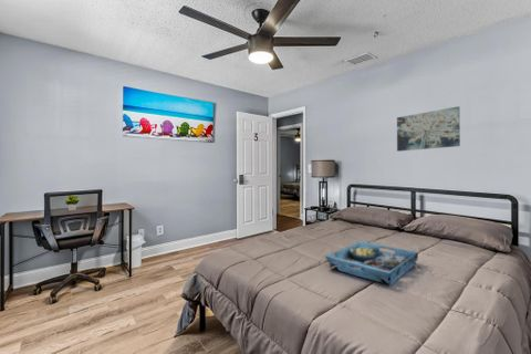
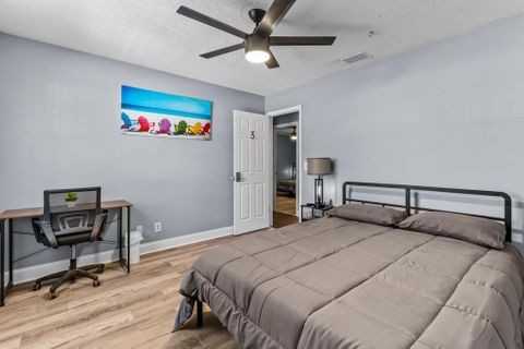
- wall art [396,105,461,153]
- serving tray [323,240,419,287]
